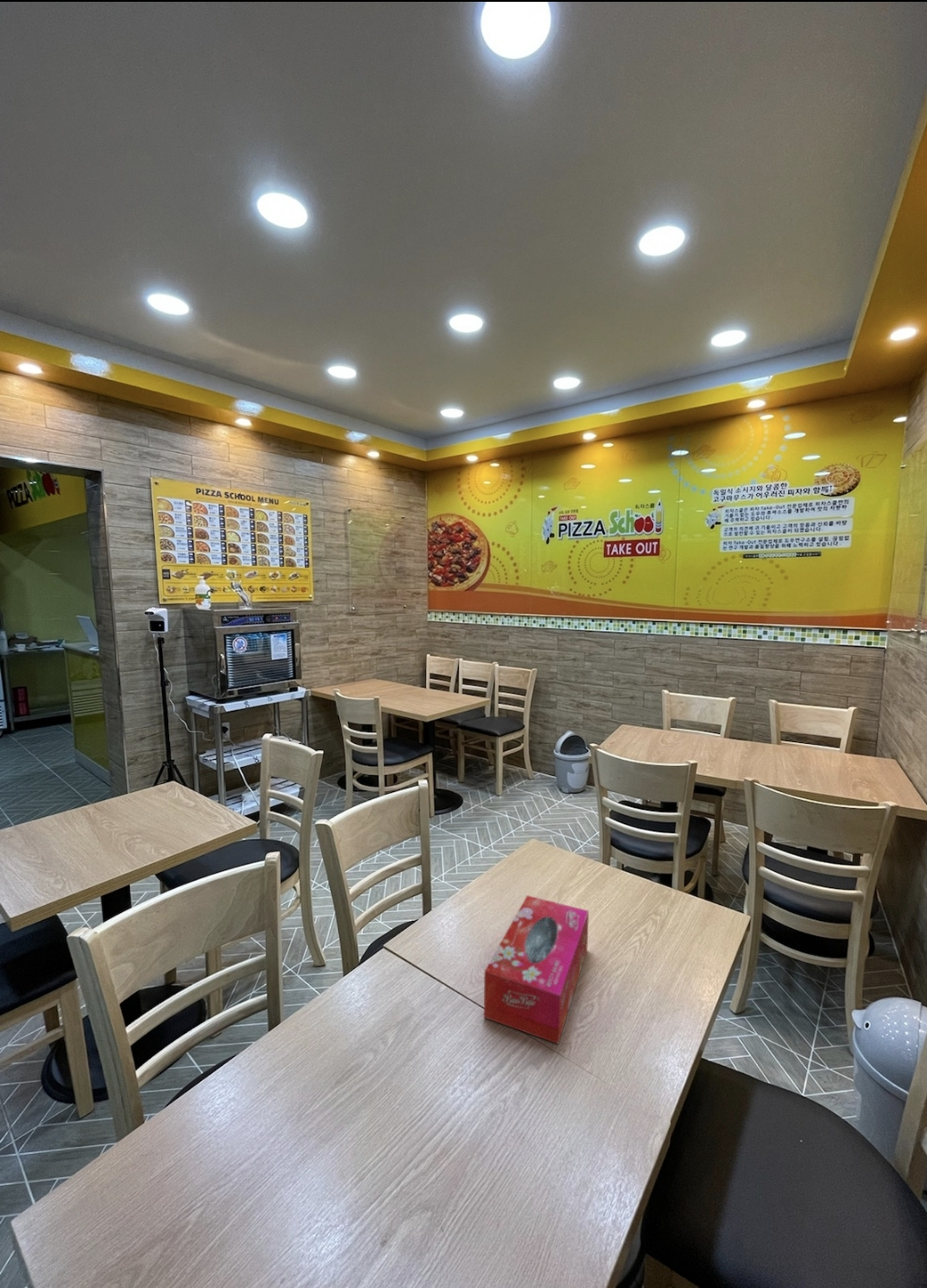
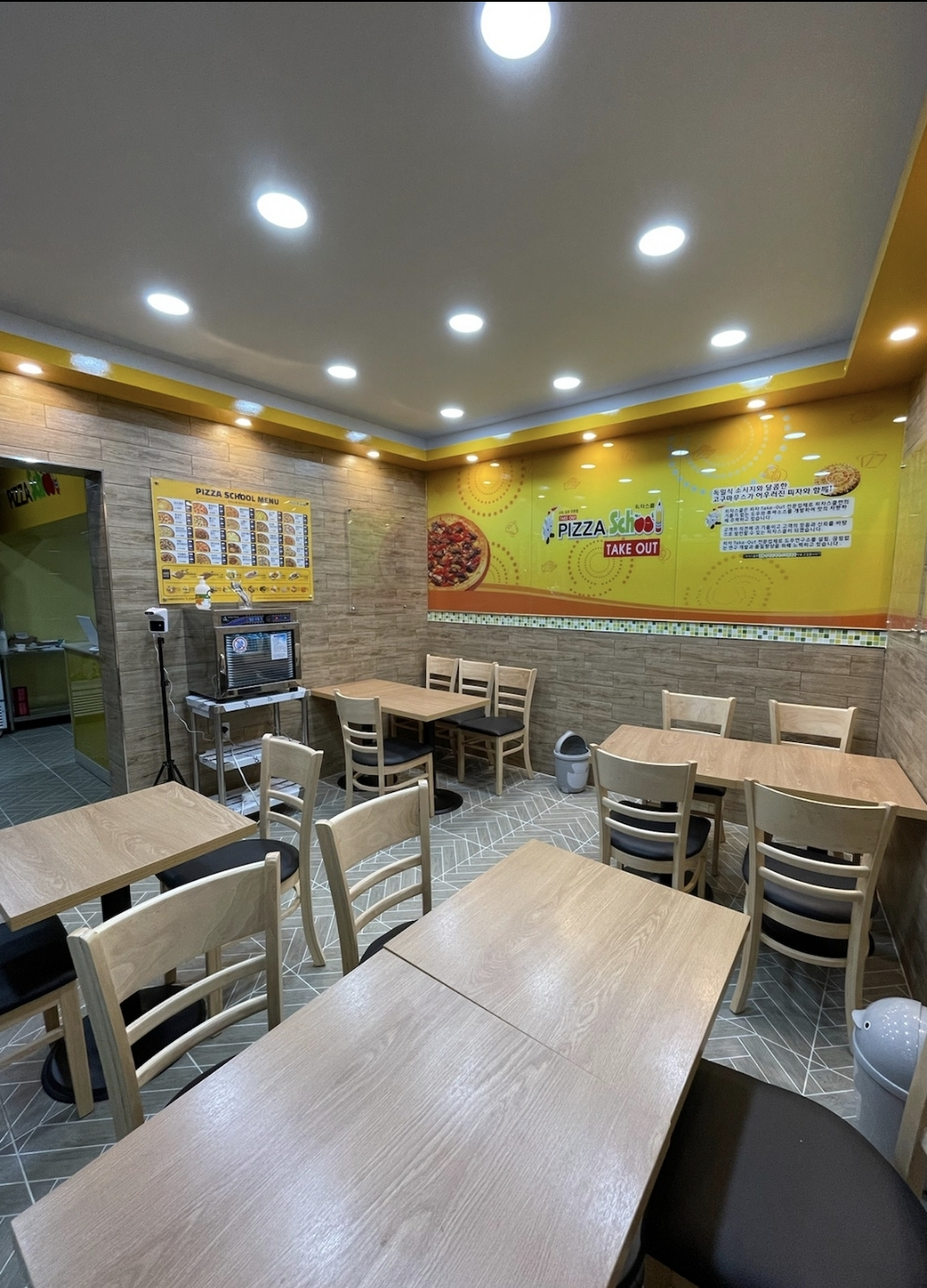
- tissue box [483,894,590,1045]
